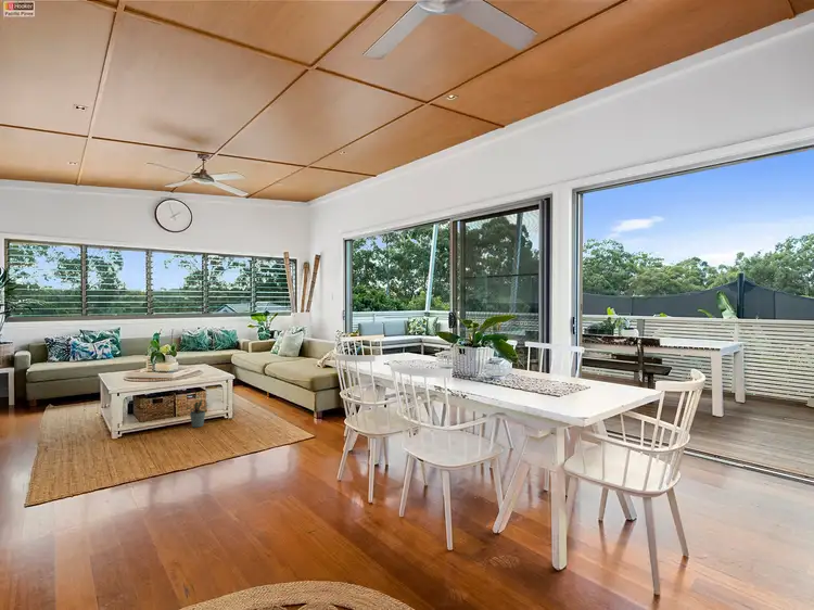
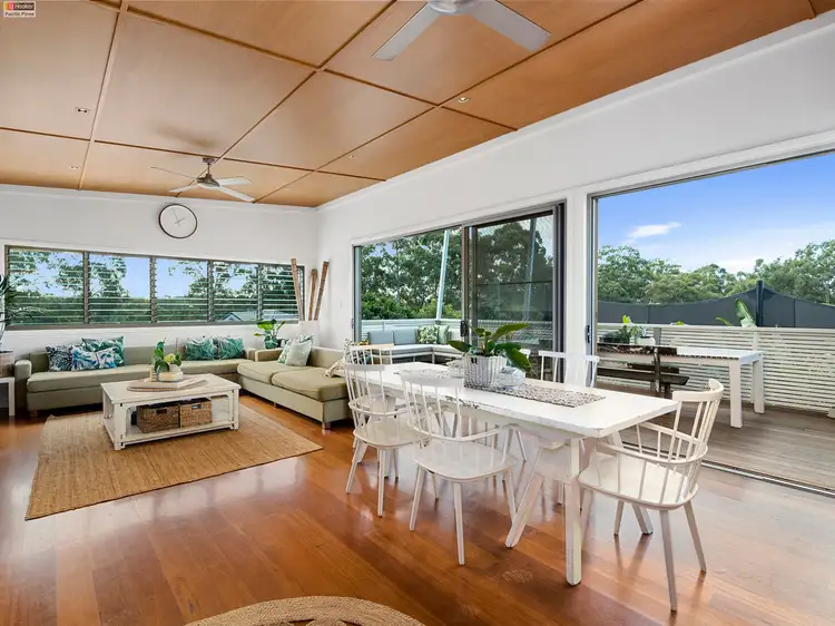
- potted plant [186,398,209,429]
